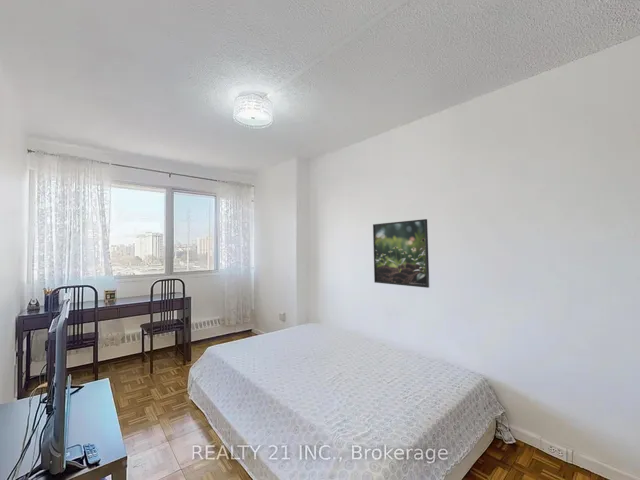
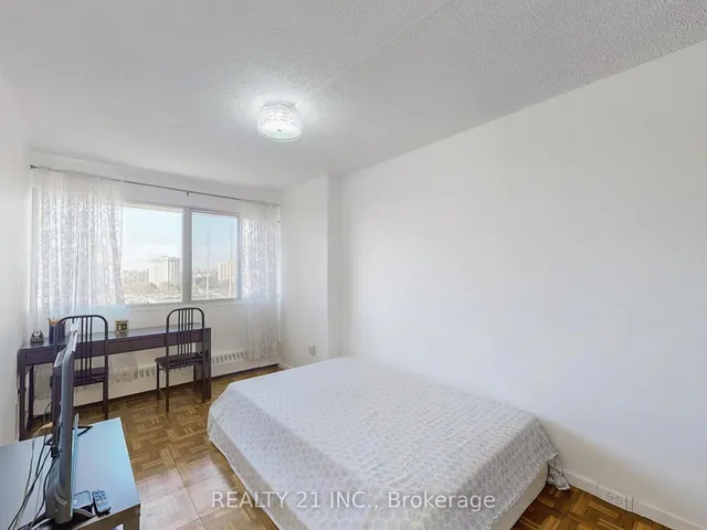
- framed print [372,218,430,289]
